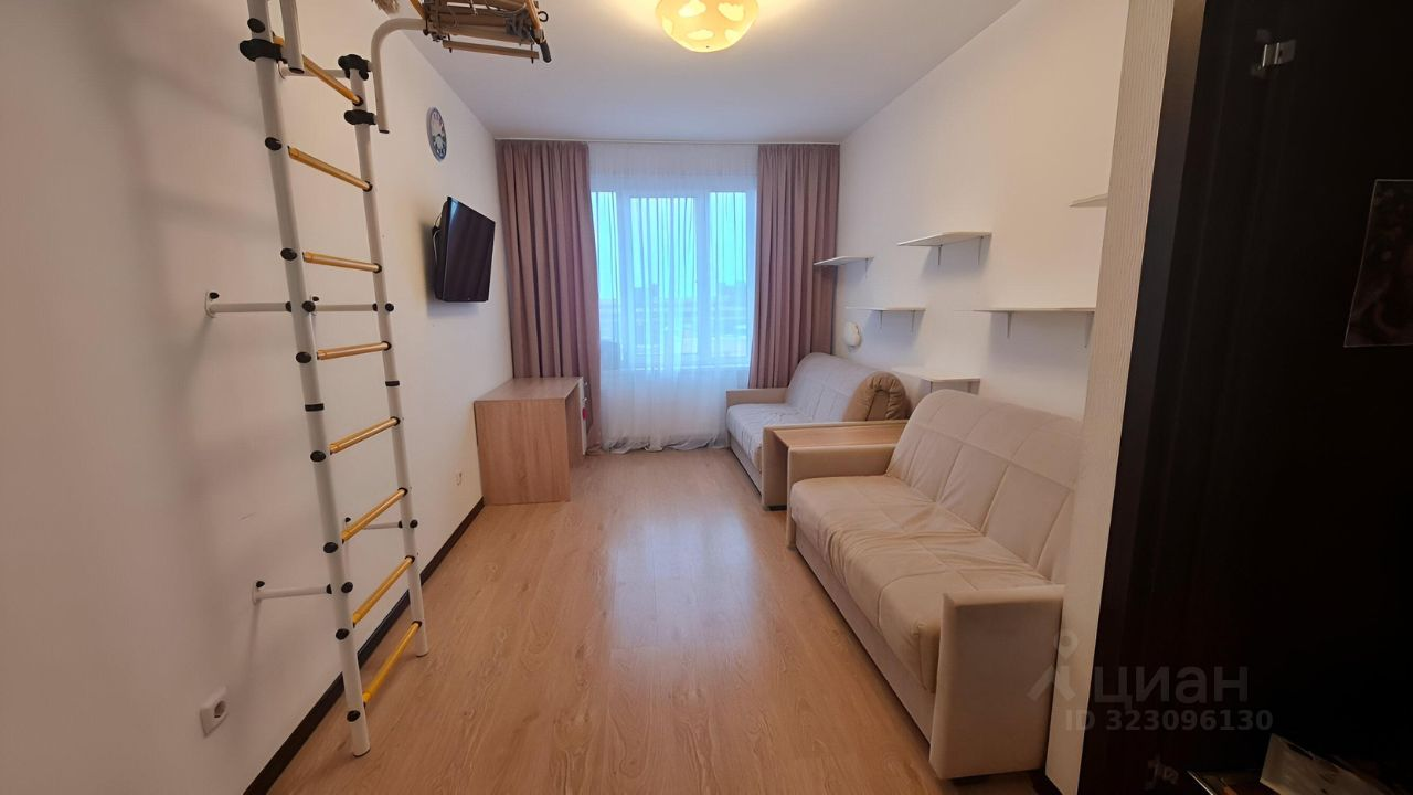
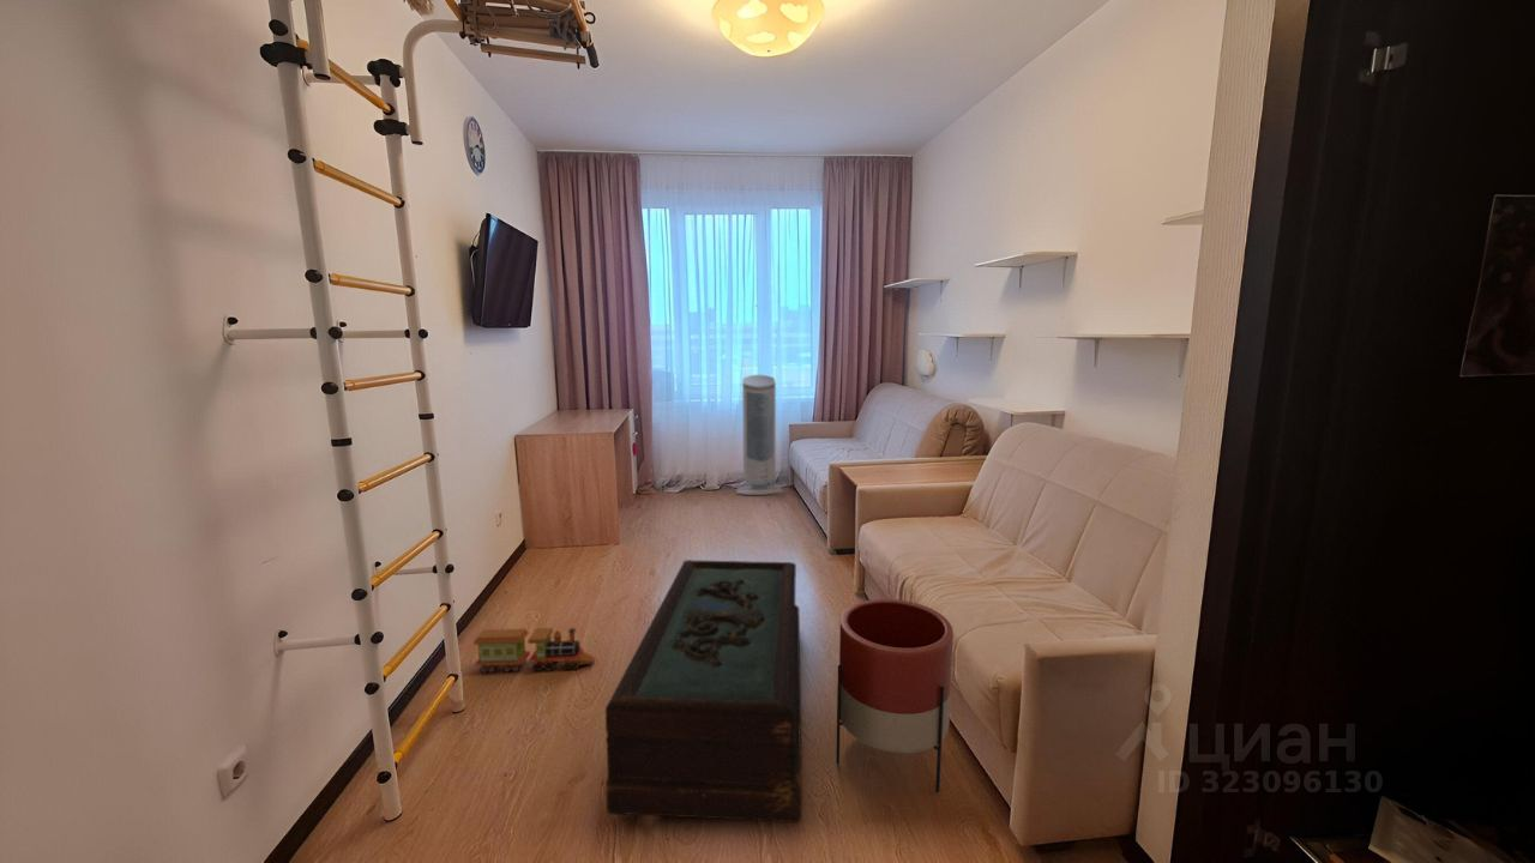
+ air purifier [734,374,784,496]
+ planter [835,598,955,793]
+ toy train [472,627,597,674]
+ coffee table [604,559,802,825]
